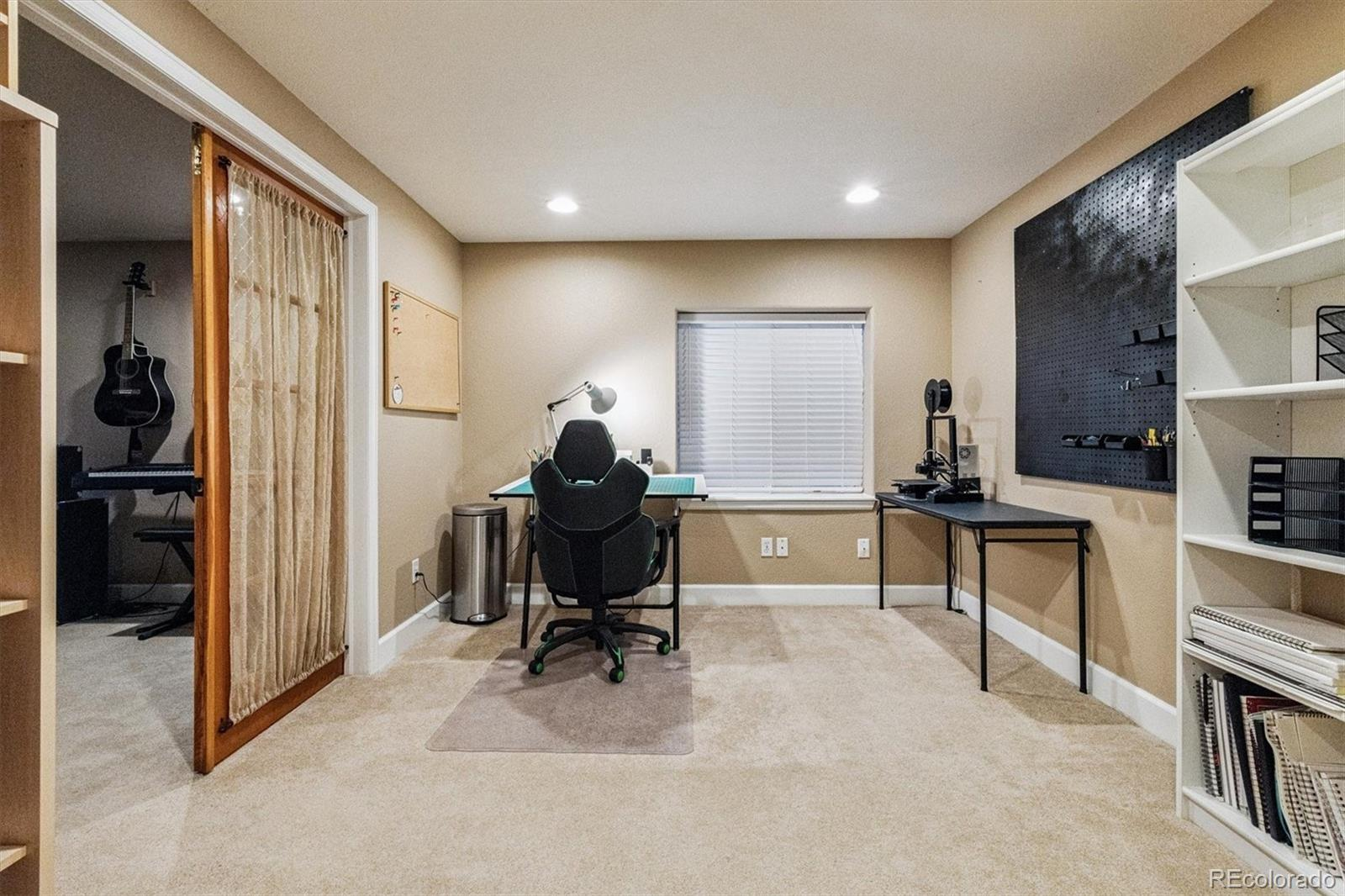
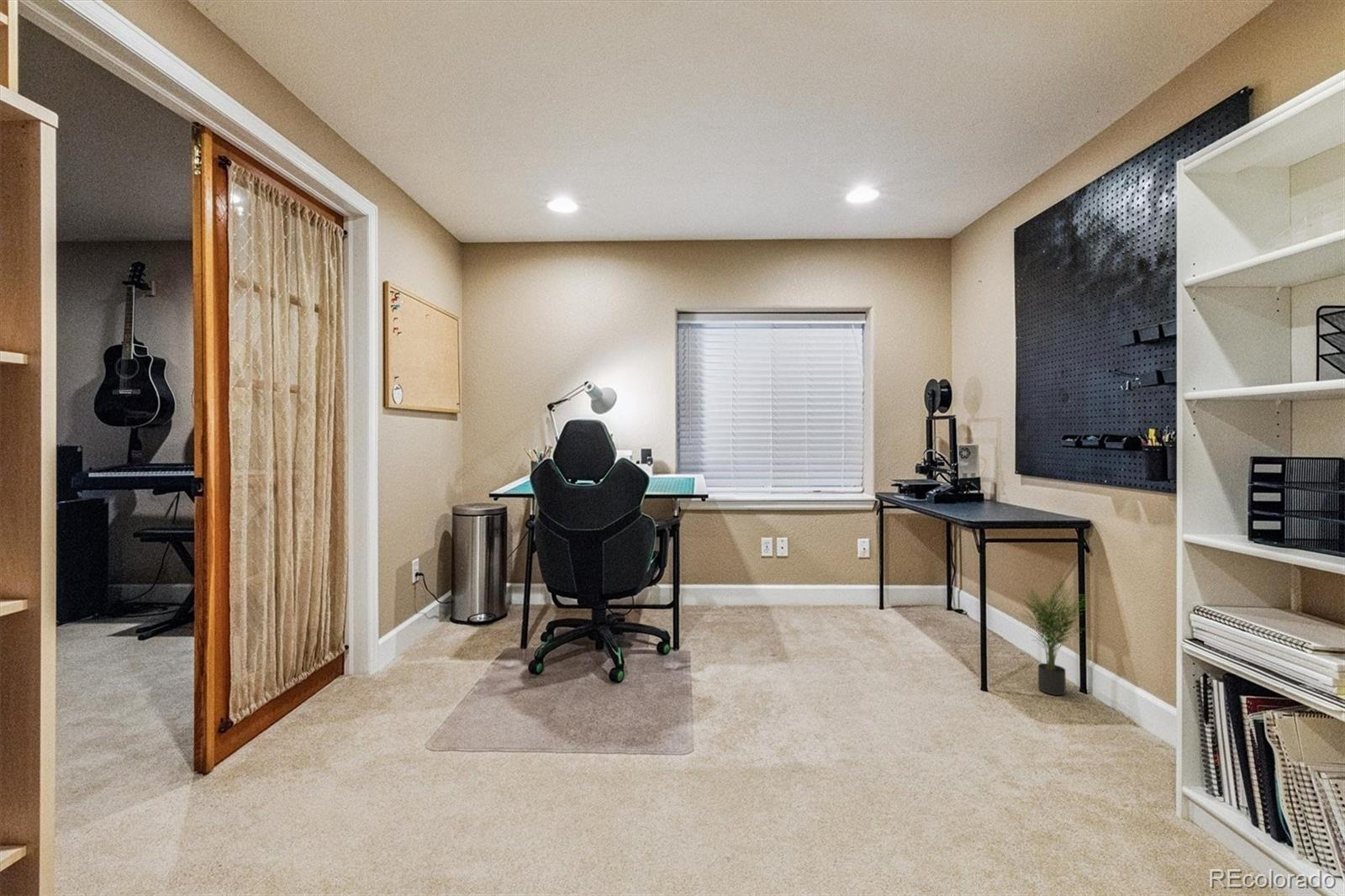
+ potted plant [1017,575,1095,696]
